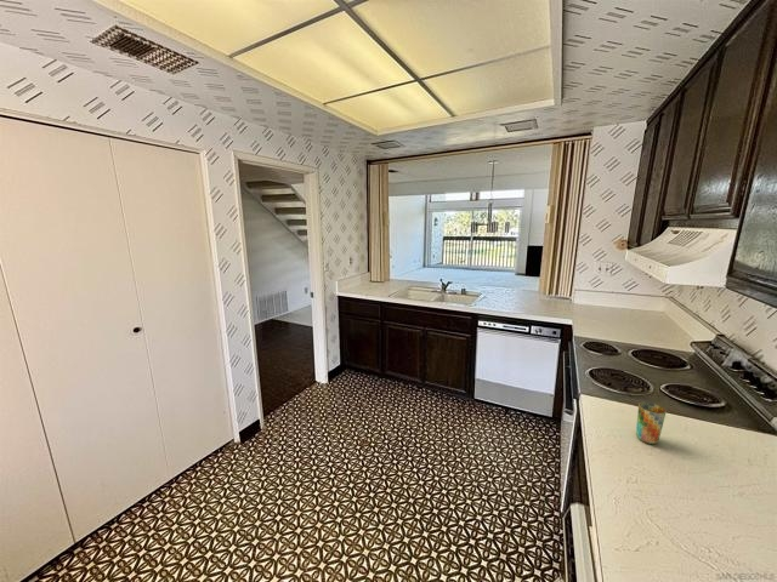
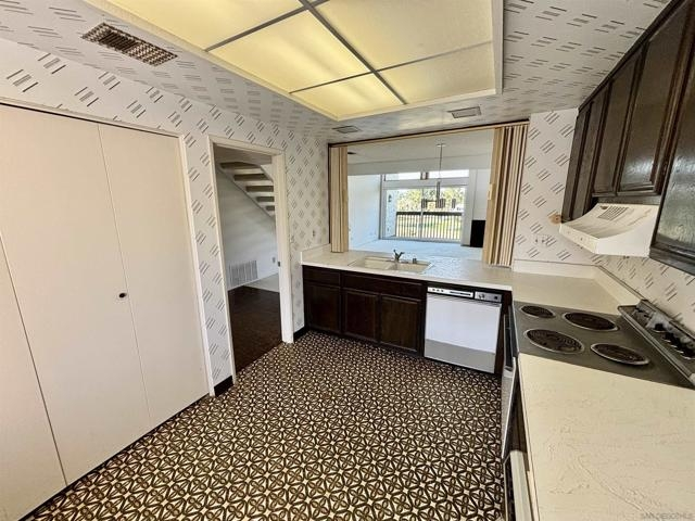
- cup [635,401,668,445]
